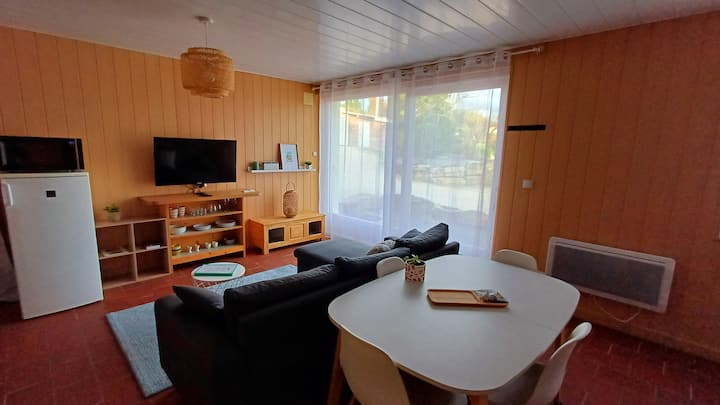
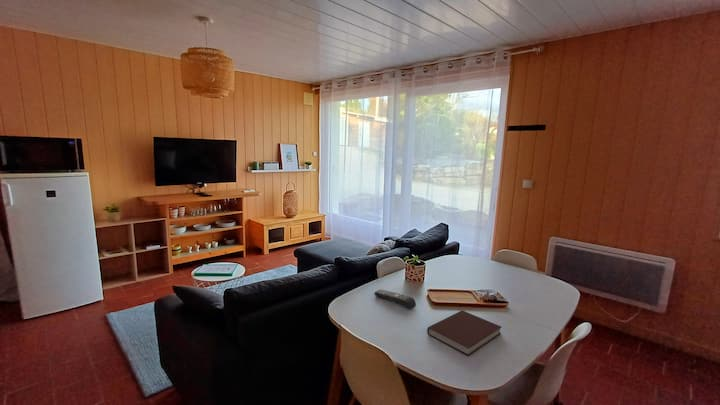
+ remote control [373,289,417,310]
+ notebook [426,309,502,357]
